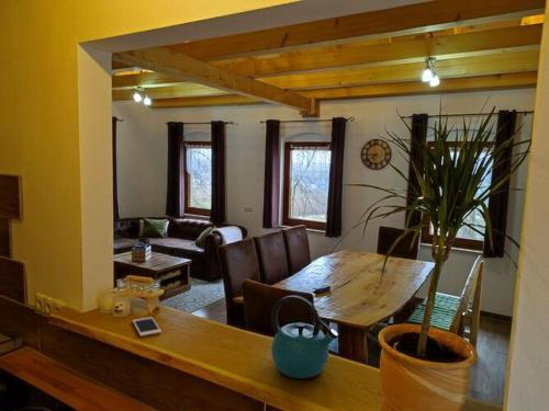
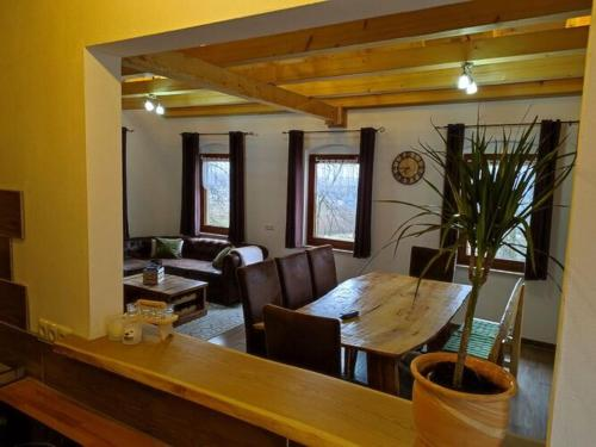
- kettle [270,295,339,379]
- cell phone [132,316,163,338]
